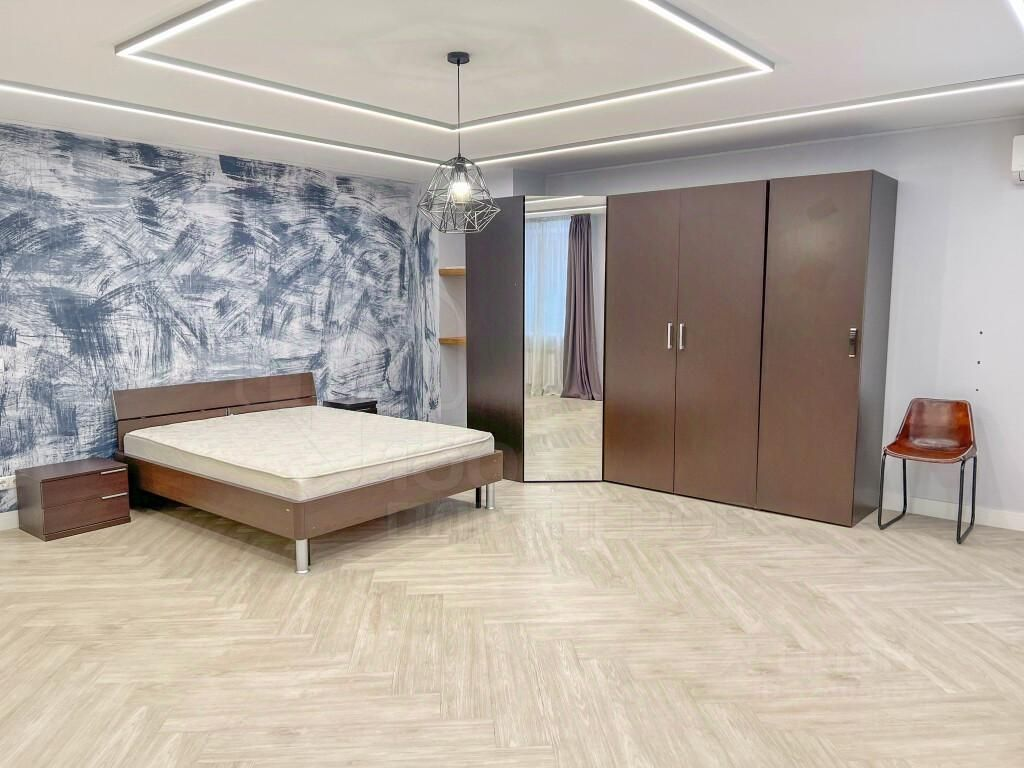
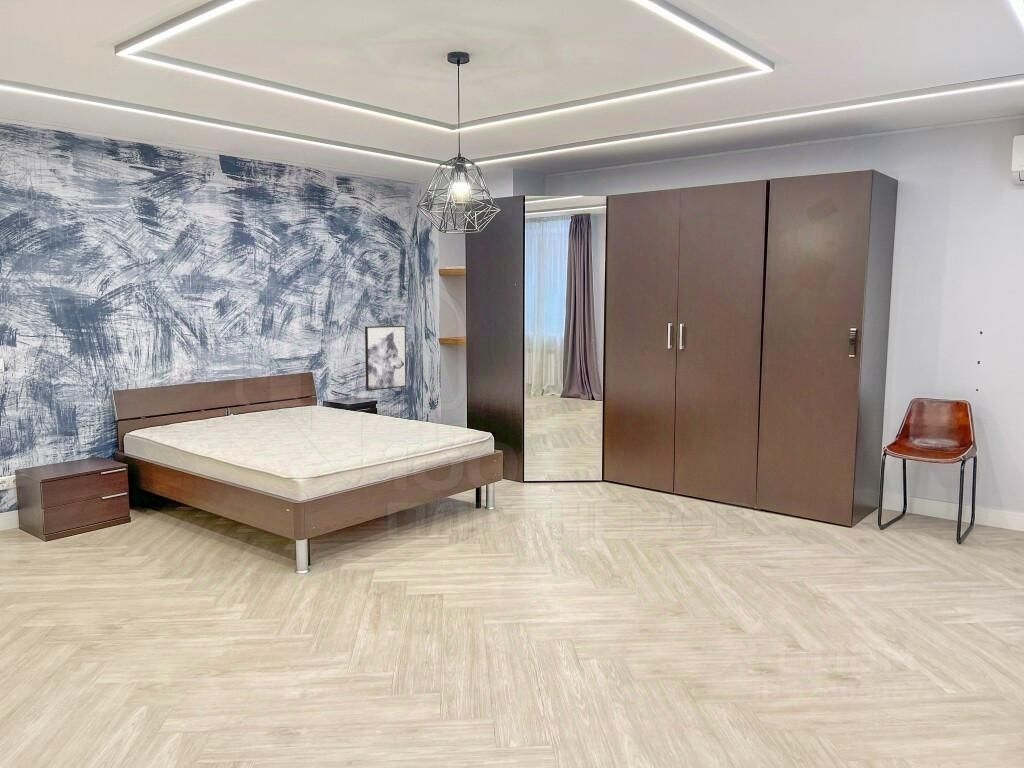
+ wall art [364,325,407,392]
